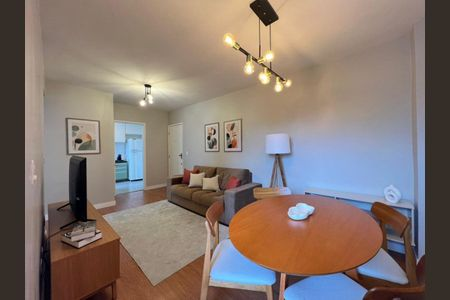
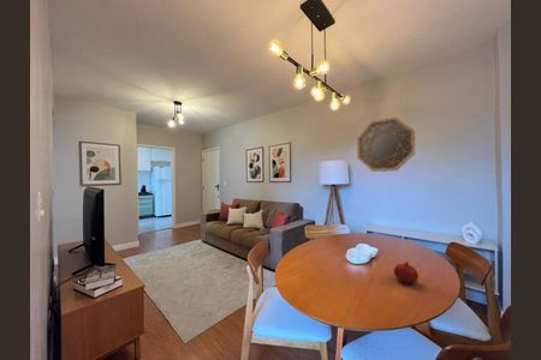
+ home mirror [356,116,416,173]
+ fruit [393,260,420,284]
